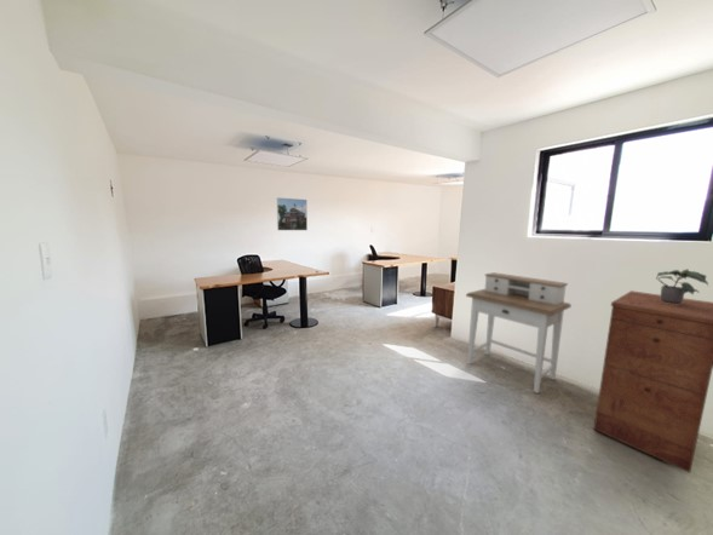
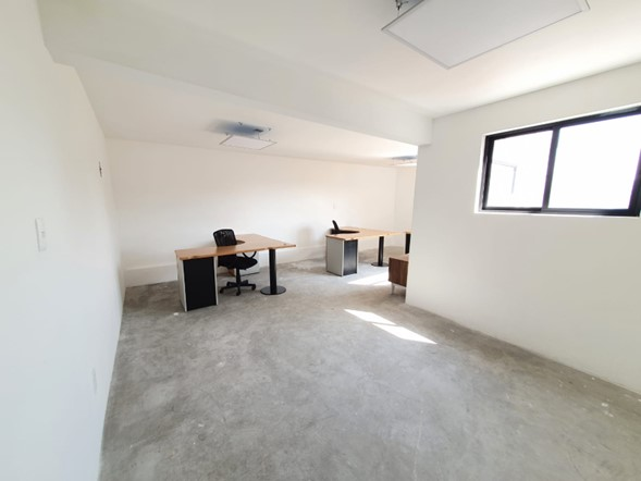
- potted plant [656,268,709,304]
- desk [465,271,573,395]
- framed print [276,196,309,231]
- filing cabinet [592,289,713,474]
